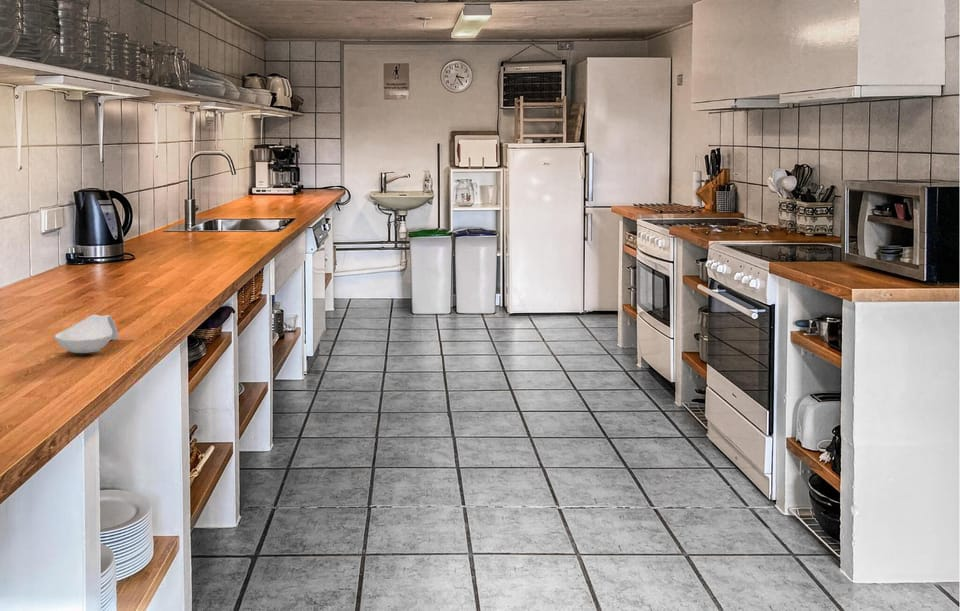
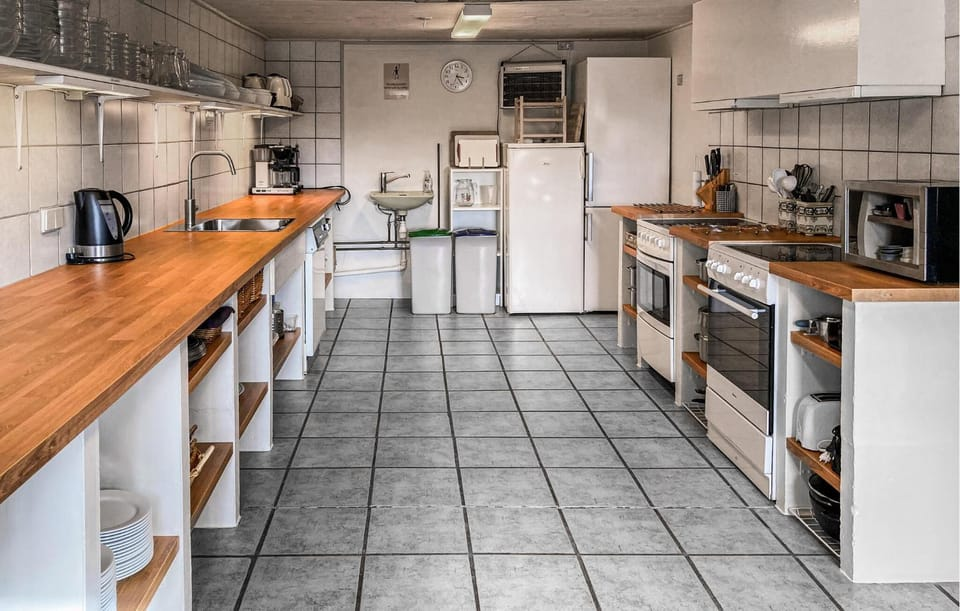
- spoon rest [54,314,120,354]
